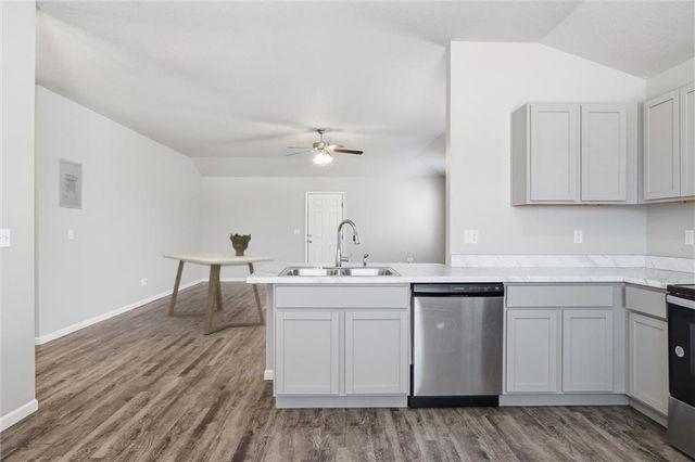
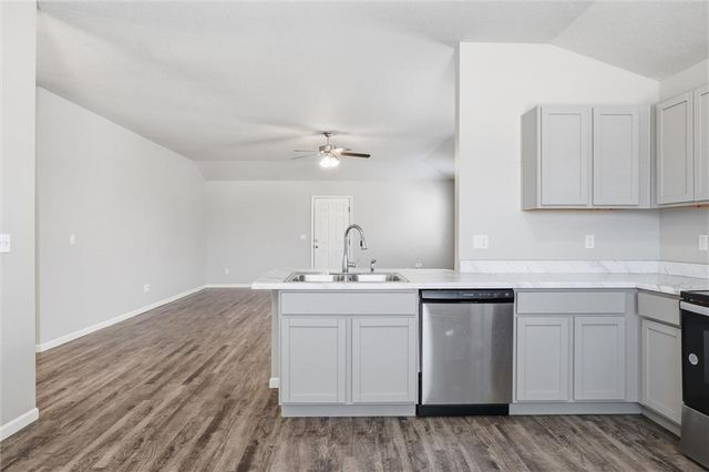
- wall art [58,157,83,210]
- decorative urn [229,232,252,256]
- dining table [162,252,275,335]
